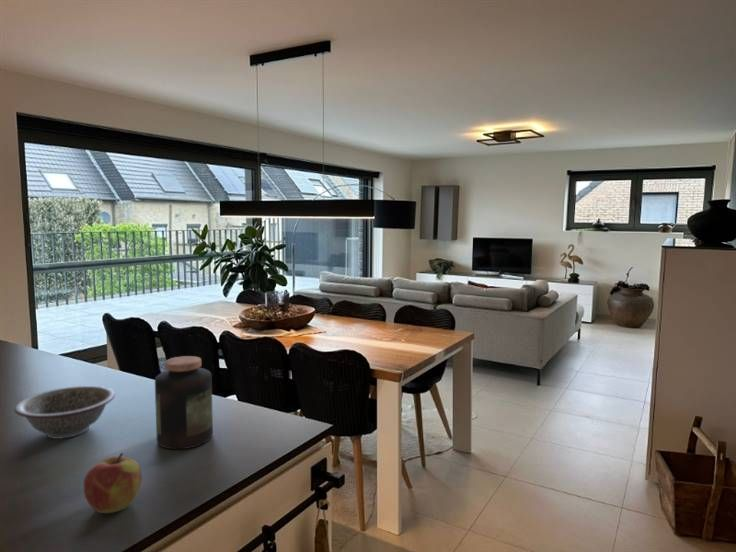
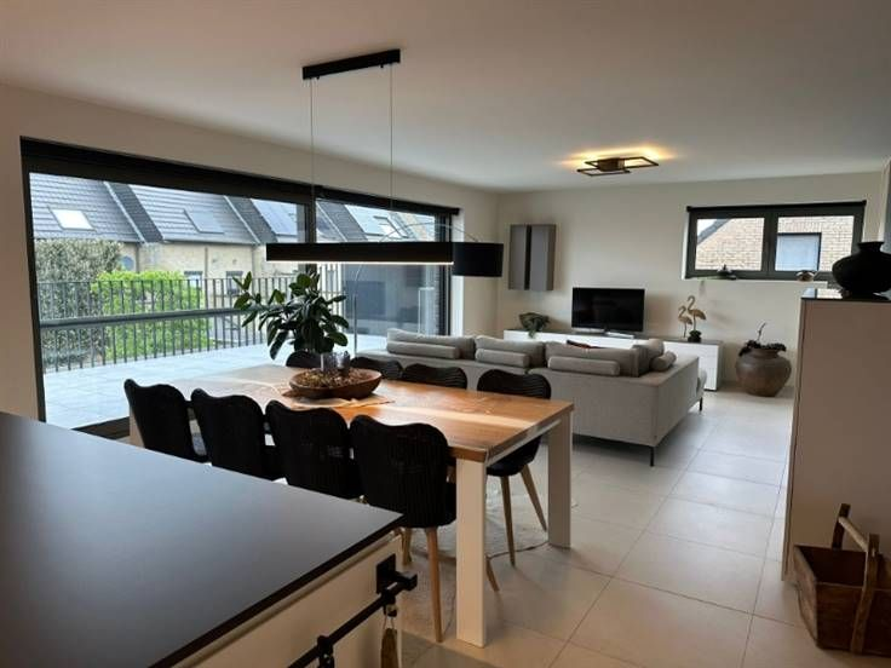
- jar [154,355,214,450]
- decorative bowl [13,385,116,440]
- apple [83,452,143,514]
